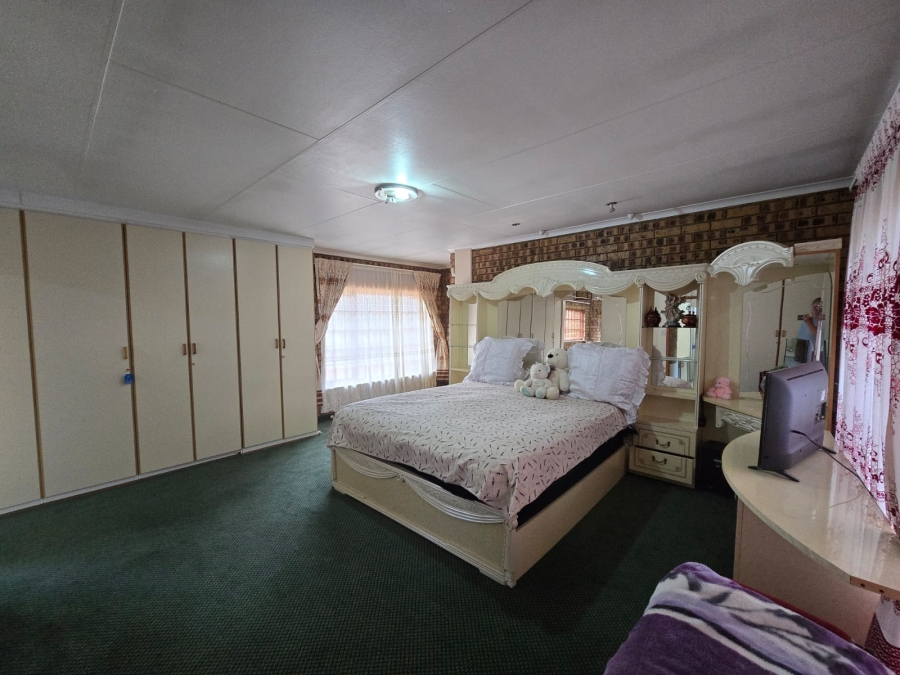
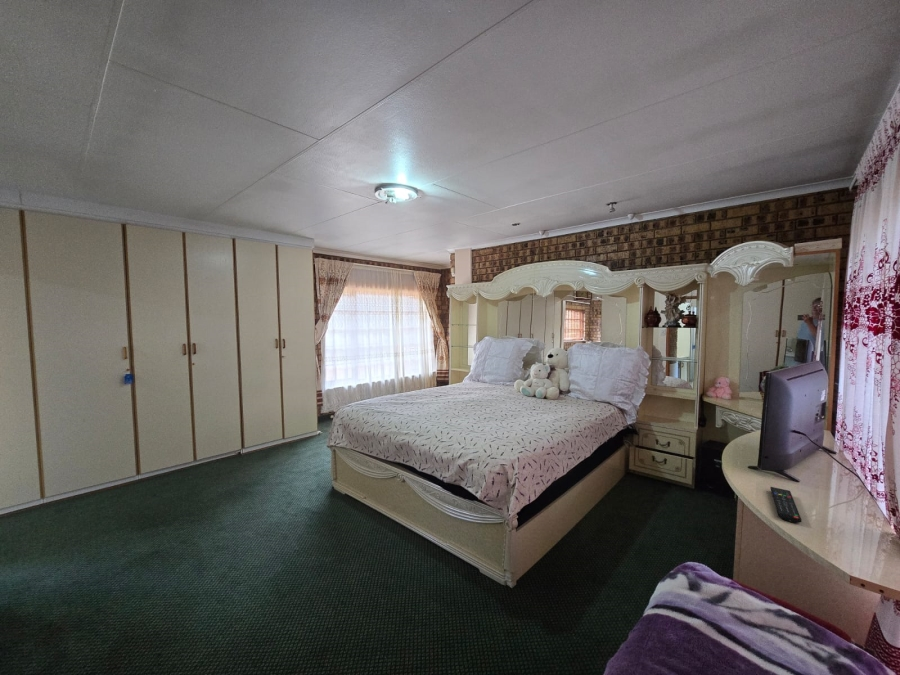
+ remote control [769,486,803,524]
